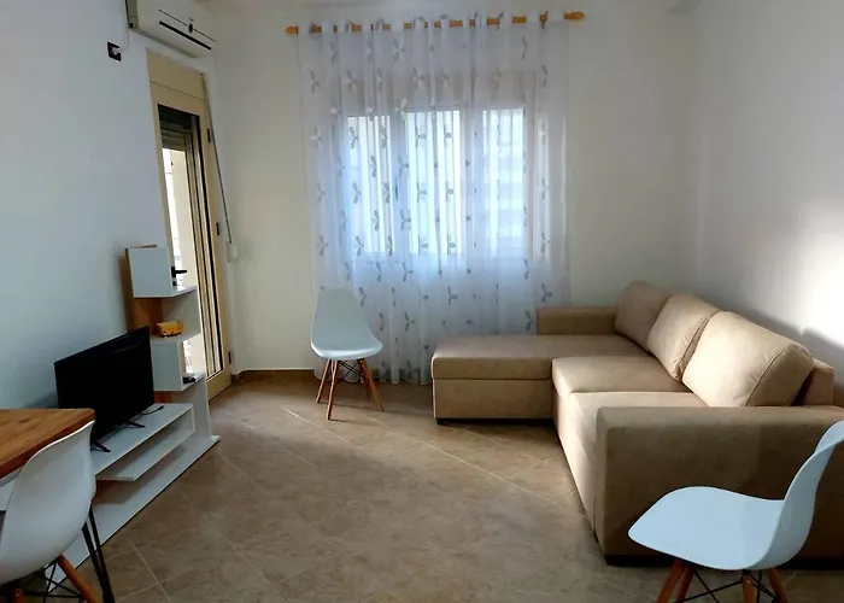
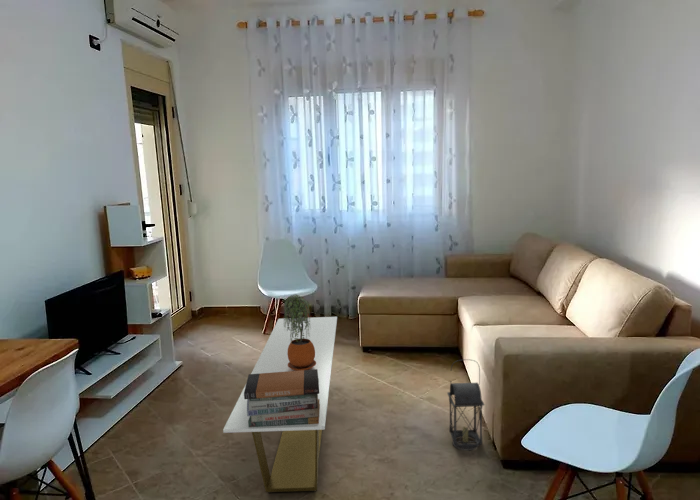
+ coffee table [222,316,338,494]
+ lantern [446,358,486,452]
+ potted plant [283,294,316,371]
+ book stack [244,369,320,427]
